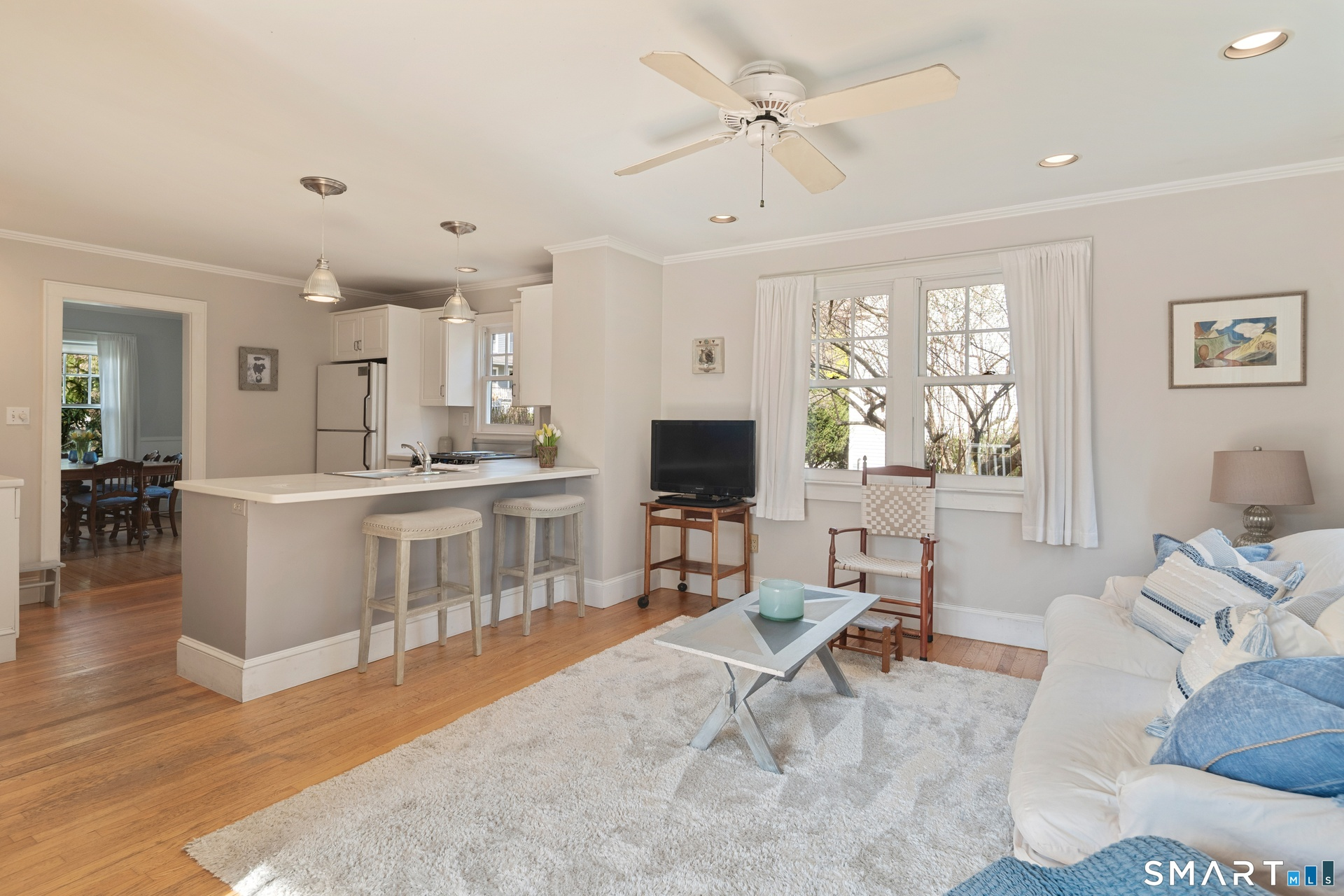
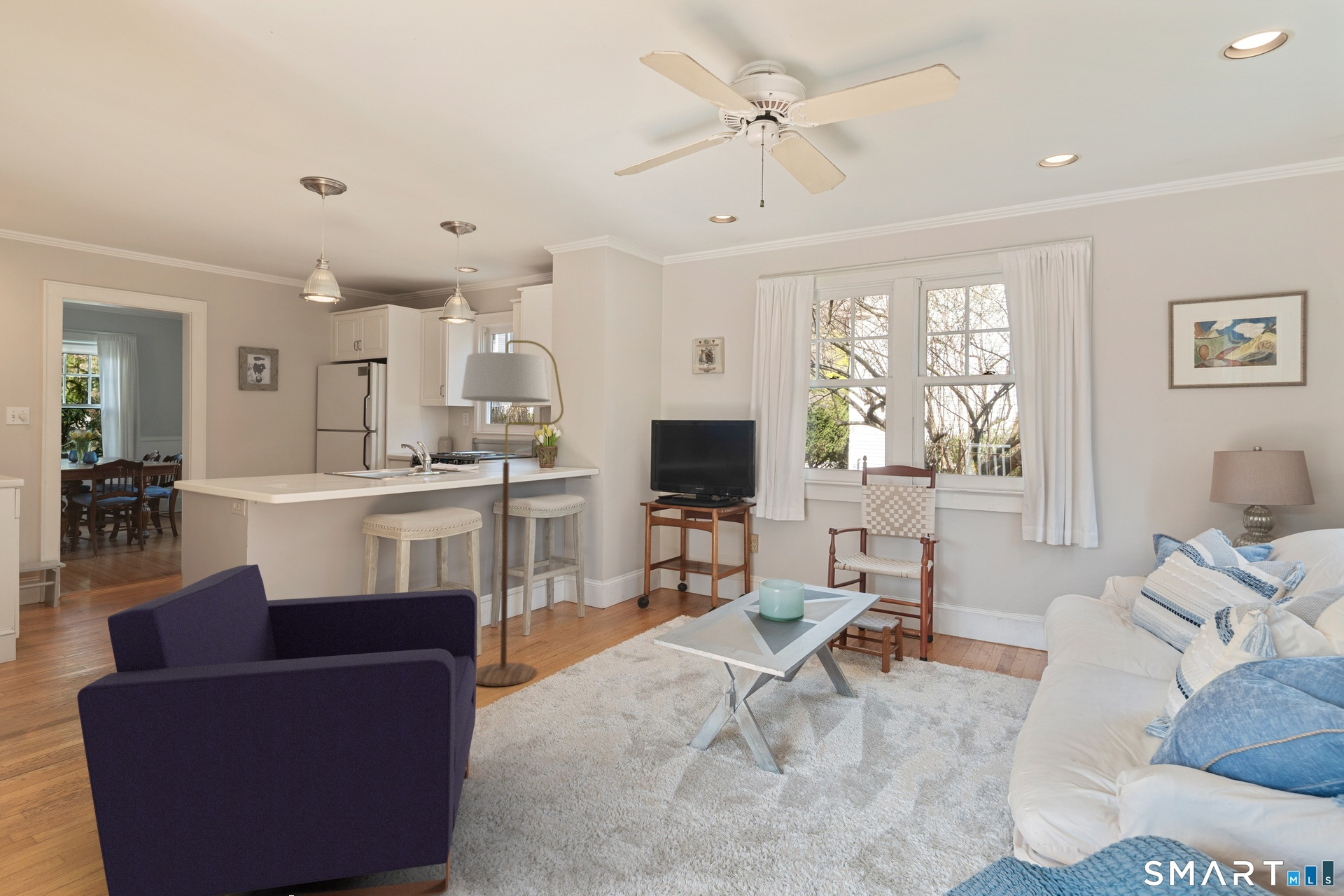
+ armchair [76,563,478,896]
+ floor lamp [461,339,564,687]
